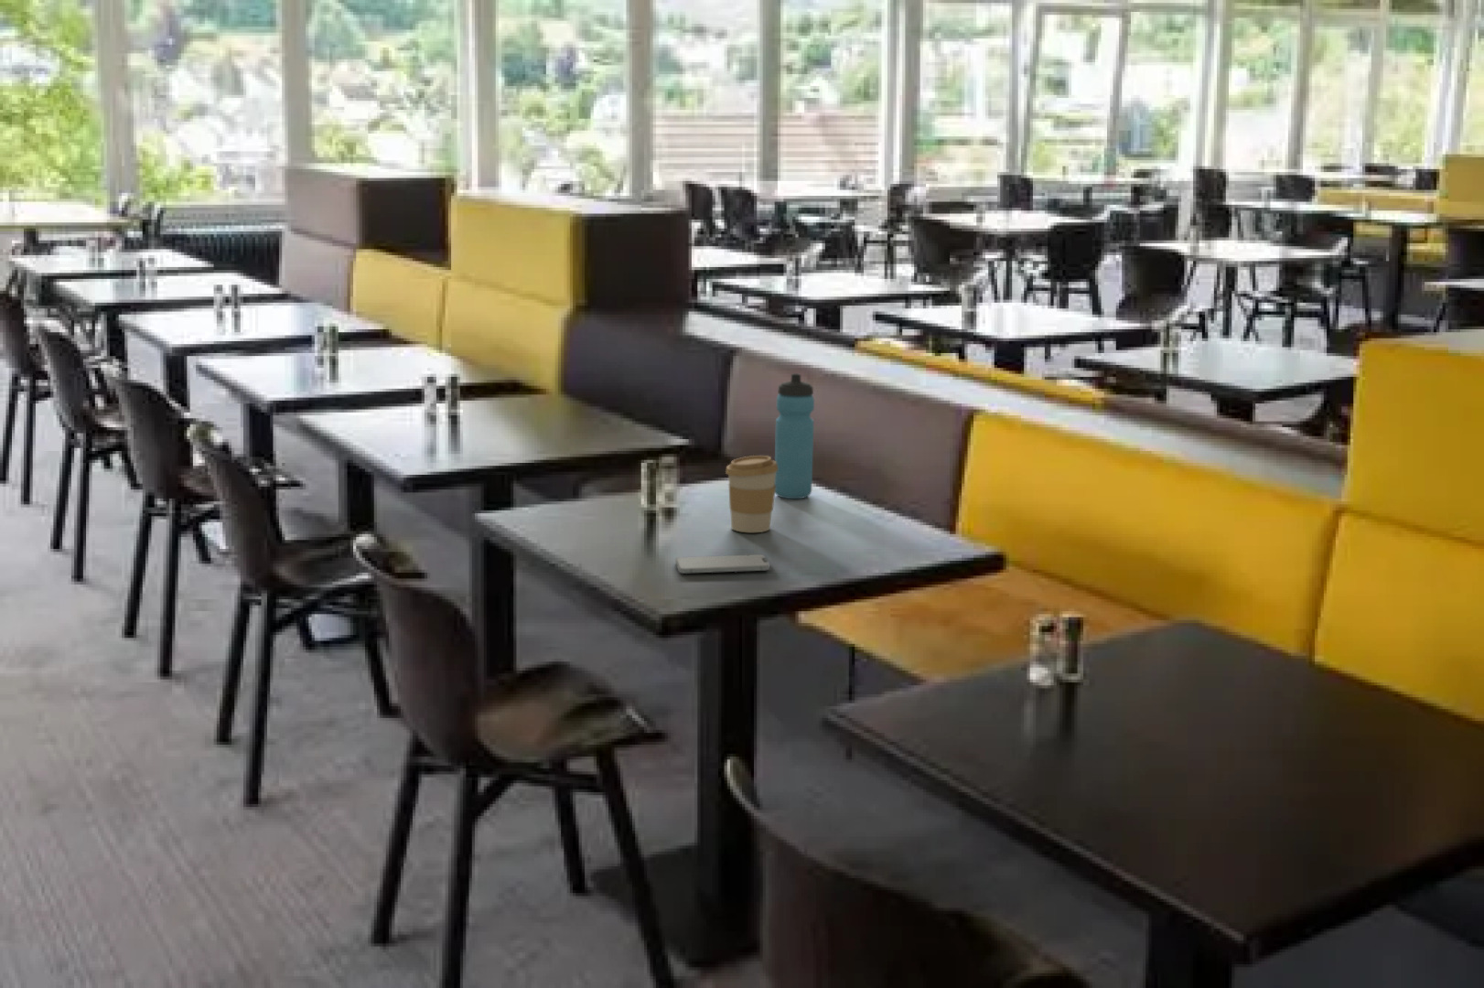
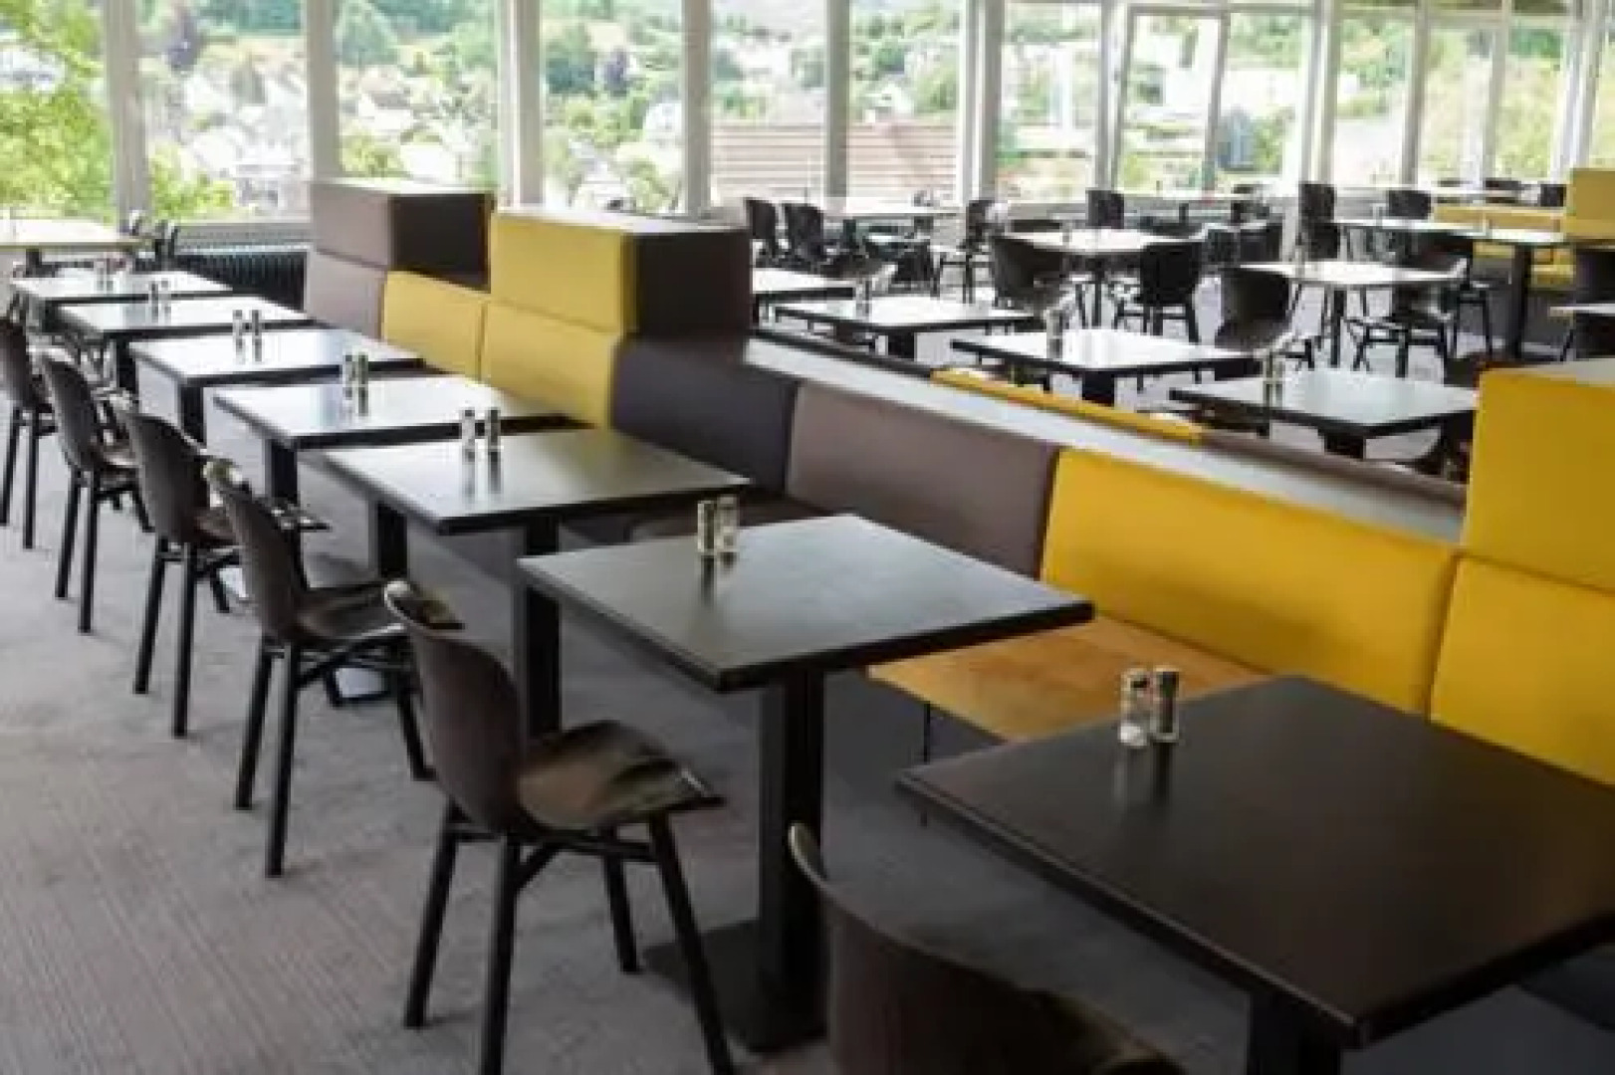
- smartphone [675,554,771,574]
- water bottle [774,373,815,500]
- coffee cup [724,454,777,534]
